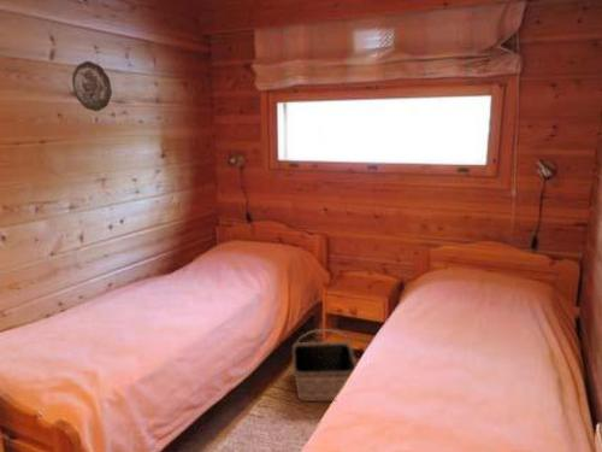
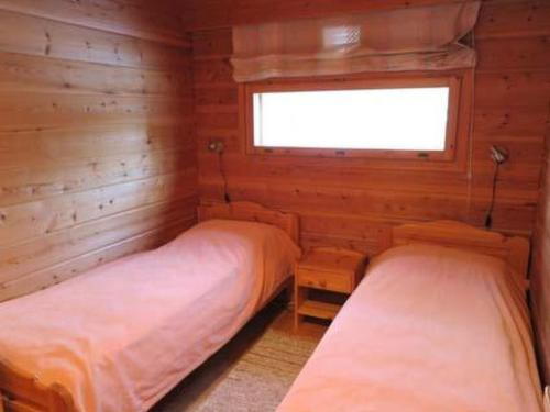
- decorative plate [71,60,113,112]
- basket [291,328,358,403]
